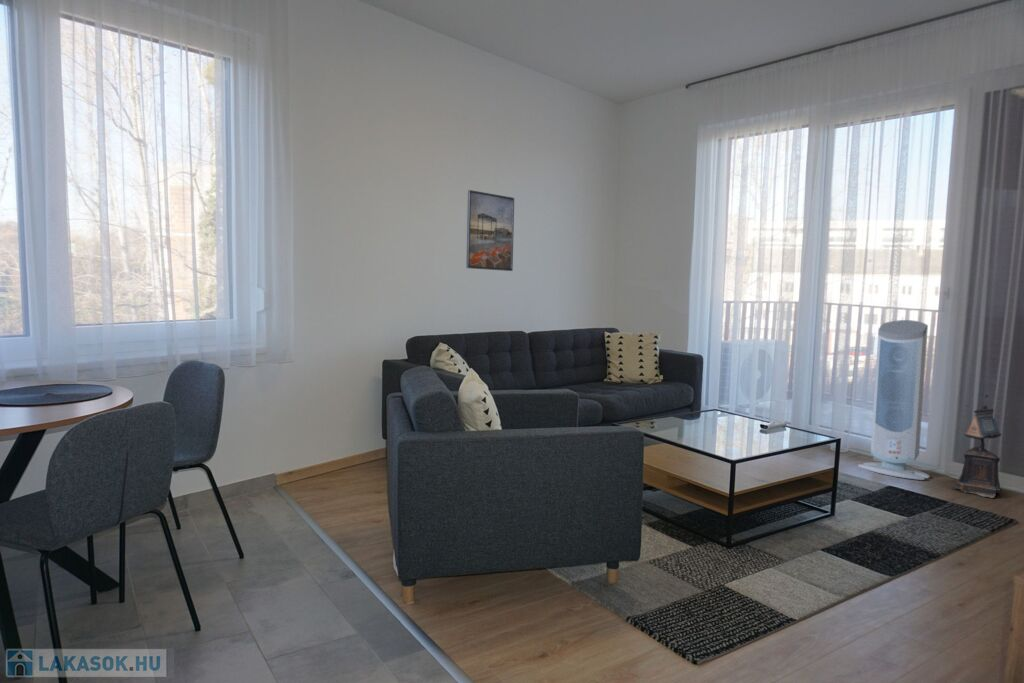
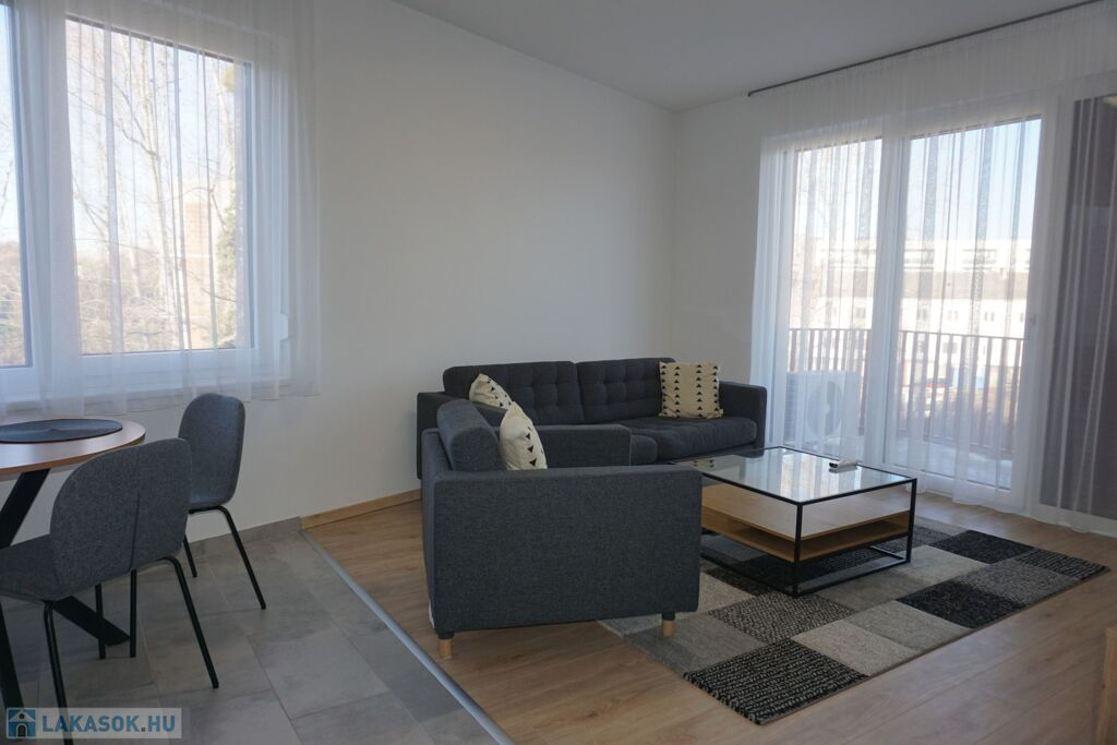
- lectern [949,393,1003,499]
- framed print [465,189,515,272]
- air purifier [857,319,931,481]
